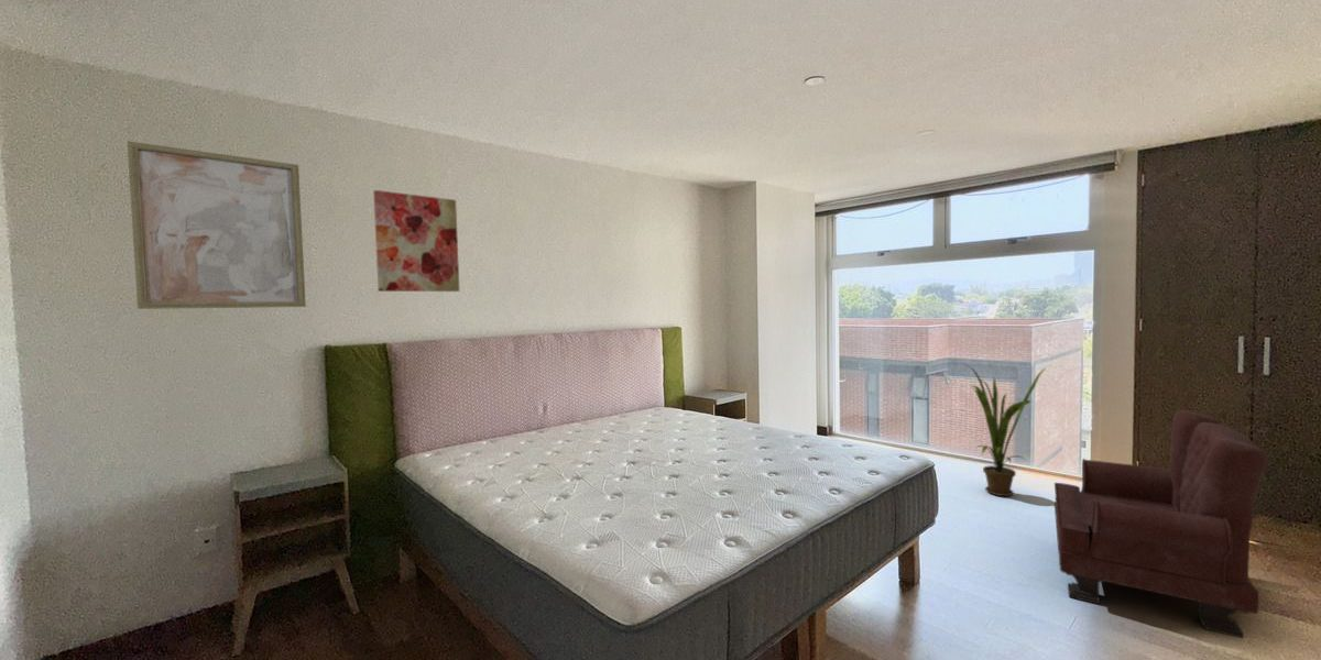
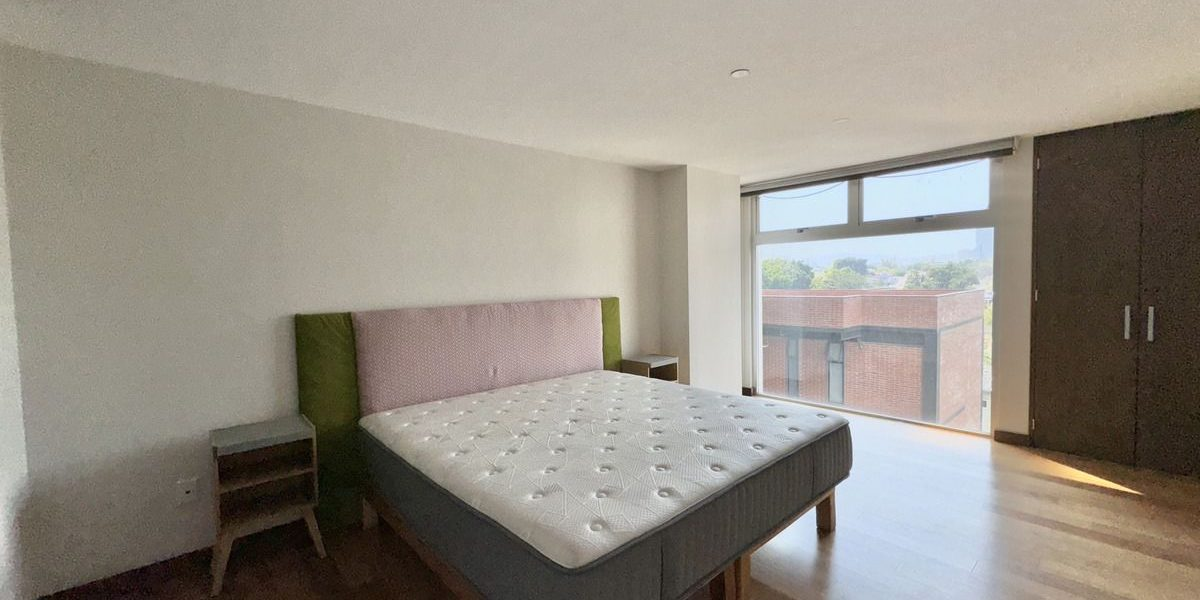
- wall art [372,189,460,293]
- wall art [127,140,307,310]
- house plant [960,362,1048,497]
- armchair [1053,409,1269,639]
